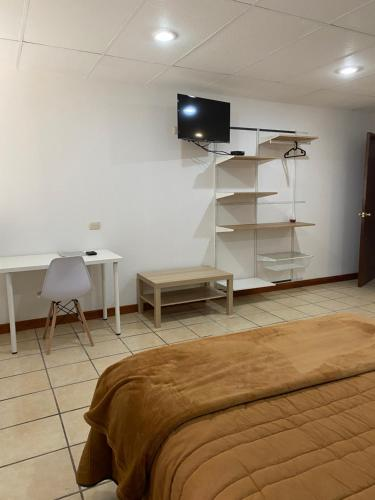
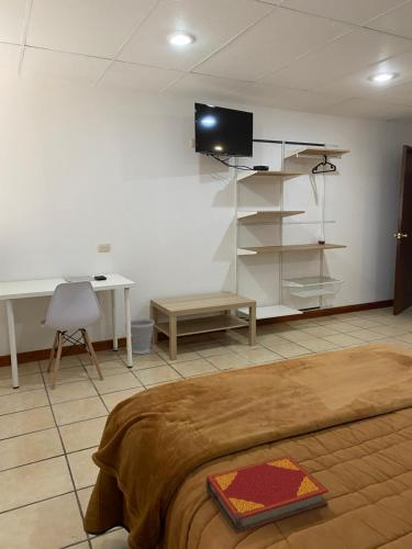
+ wastebasket [123,317,156,355]
+ hardback book [205,455,330,535]
